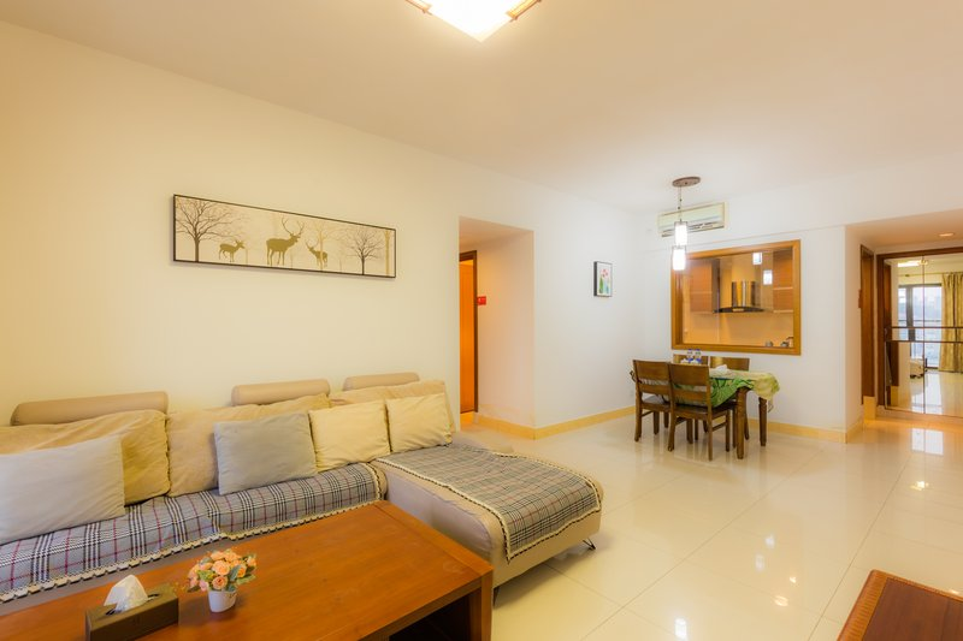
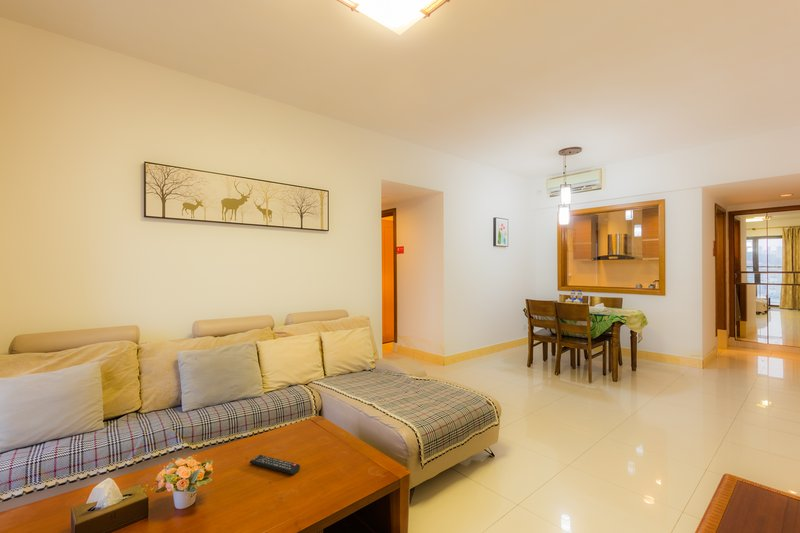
+ remote control [249,454,301,475]
